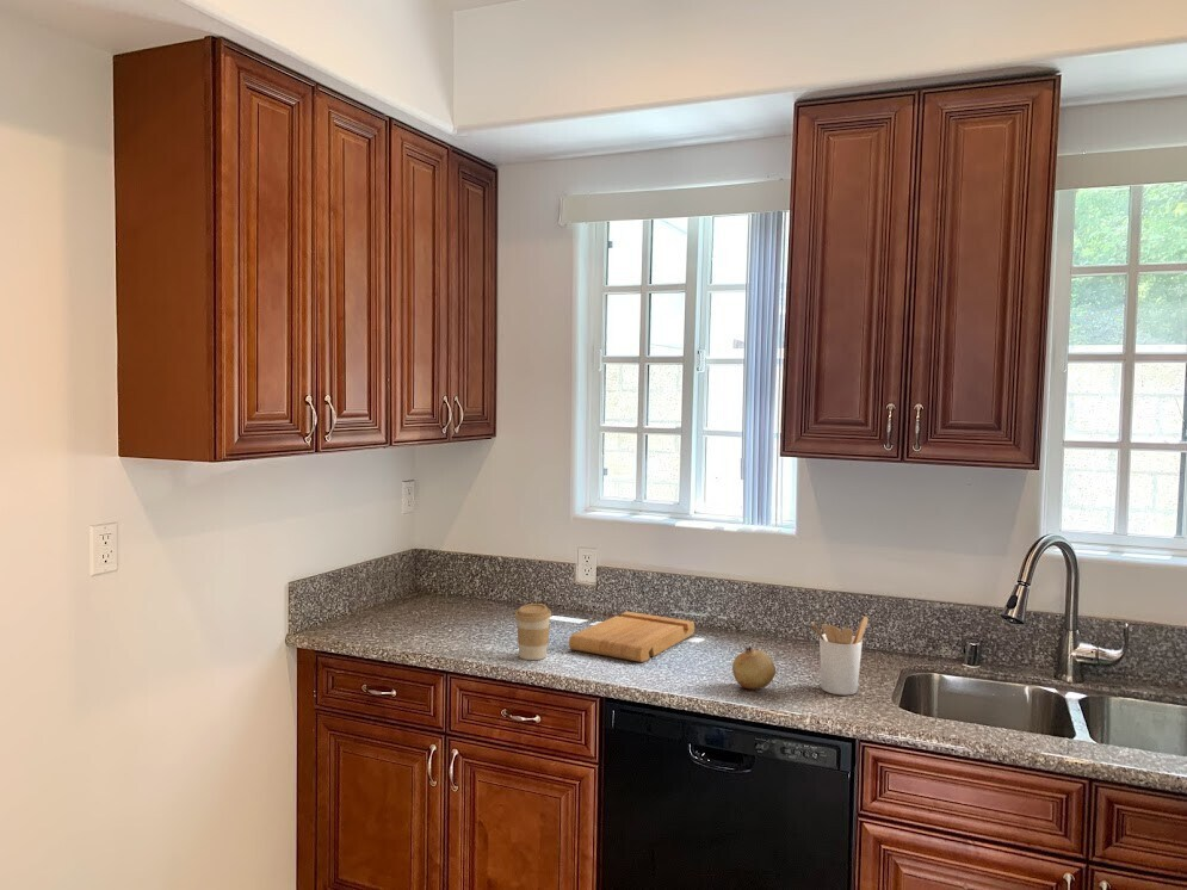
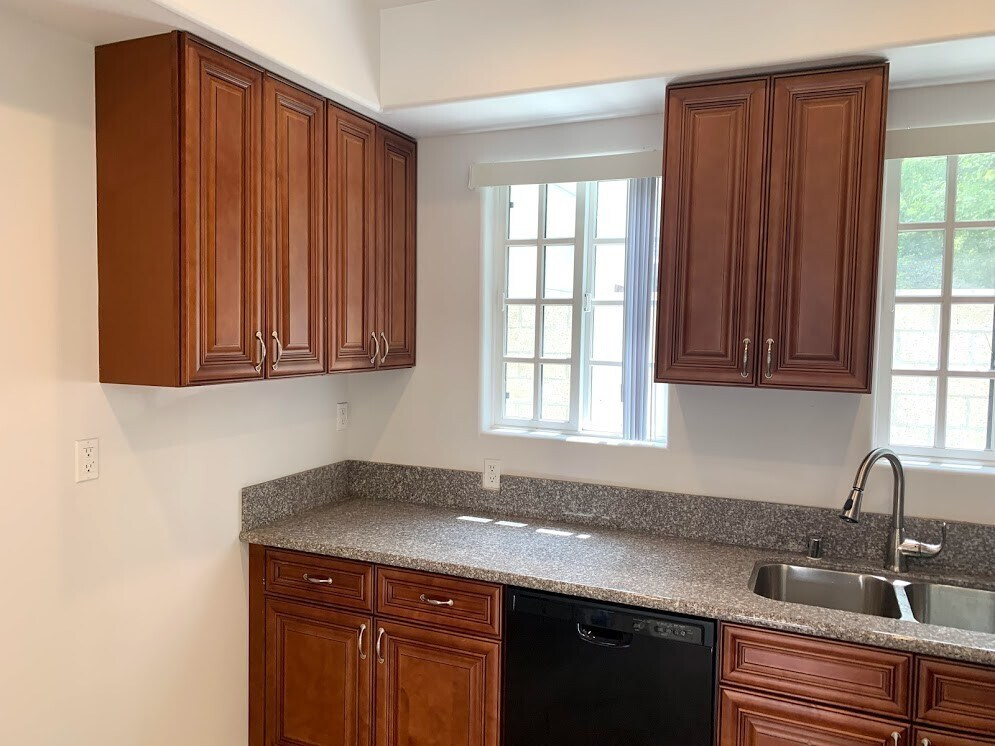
- fruit [731,645,777,691]
- cutting board [568,611,695,663]
- utensil holder [810,616,870,696]
- coffee cup [514,602,552,661]
